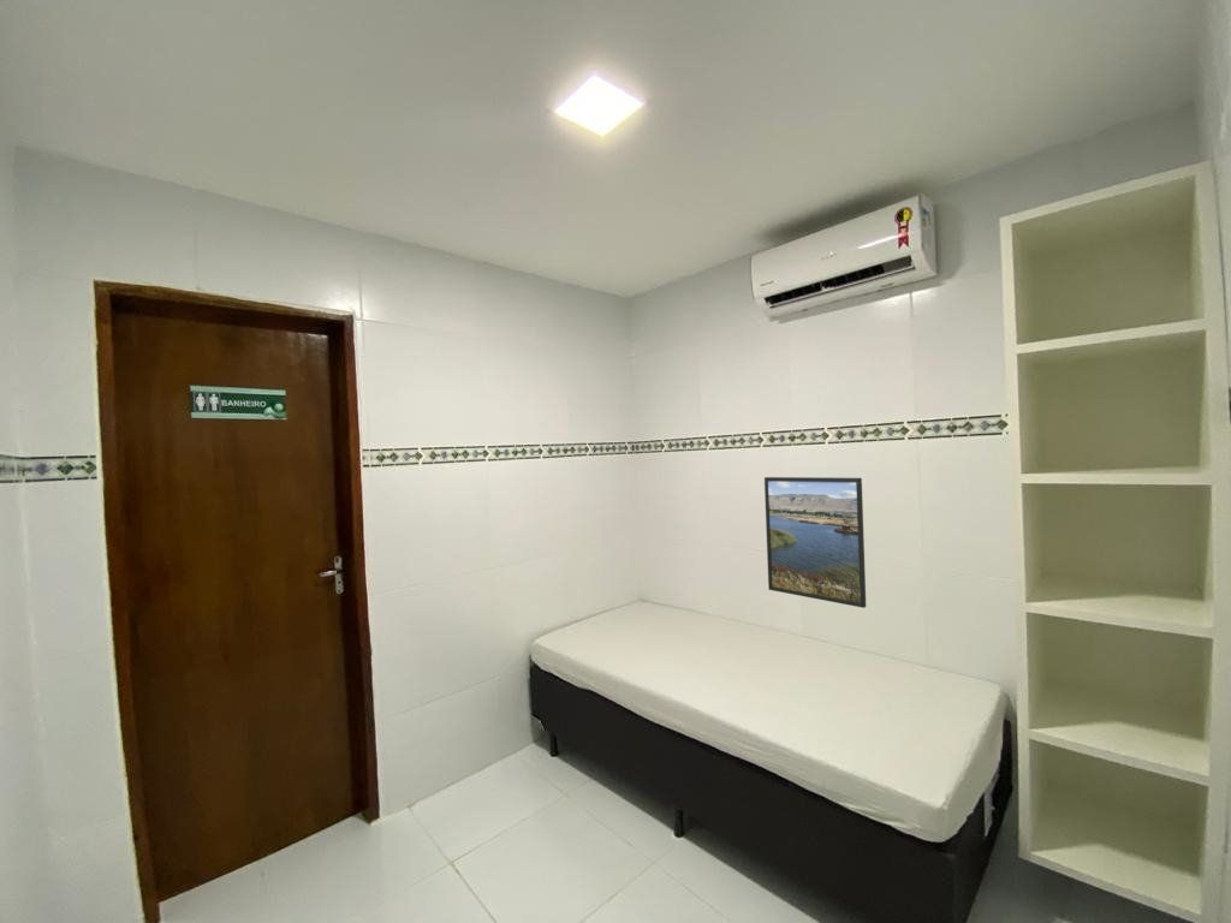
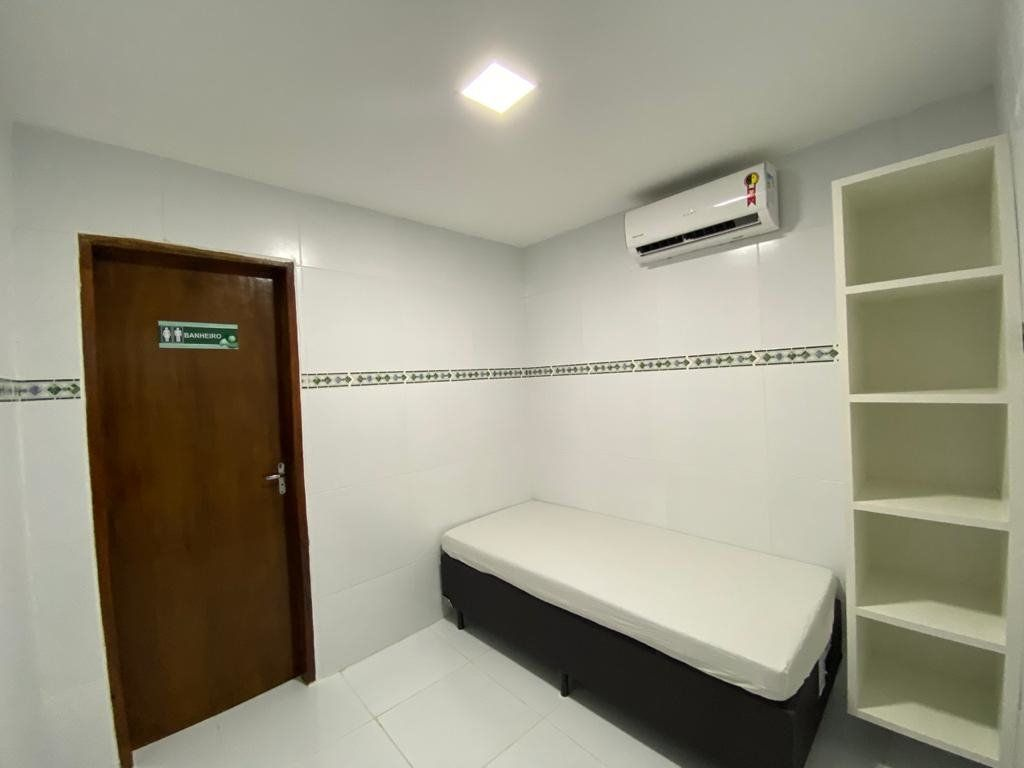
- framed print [763,476,867,609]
